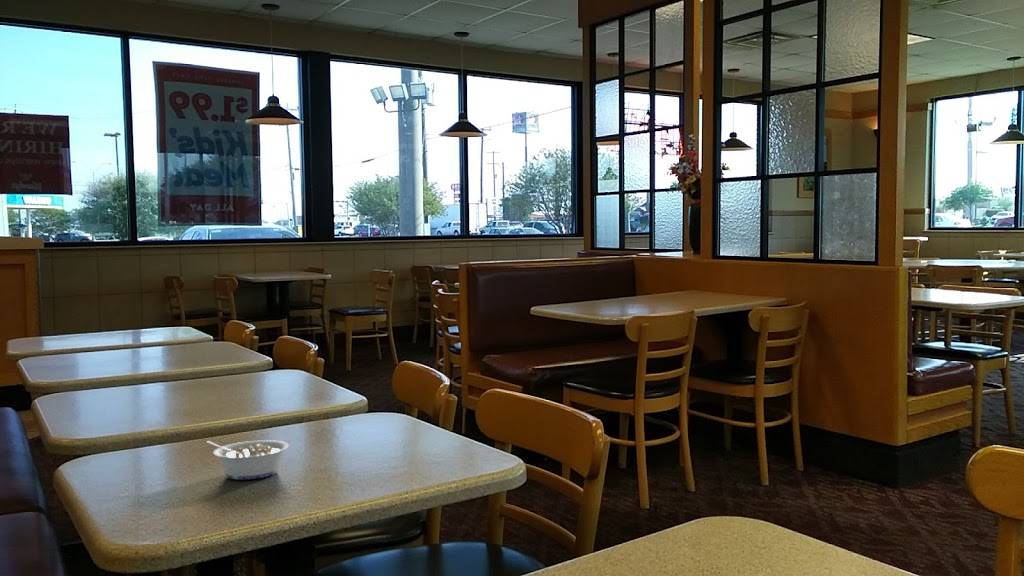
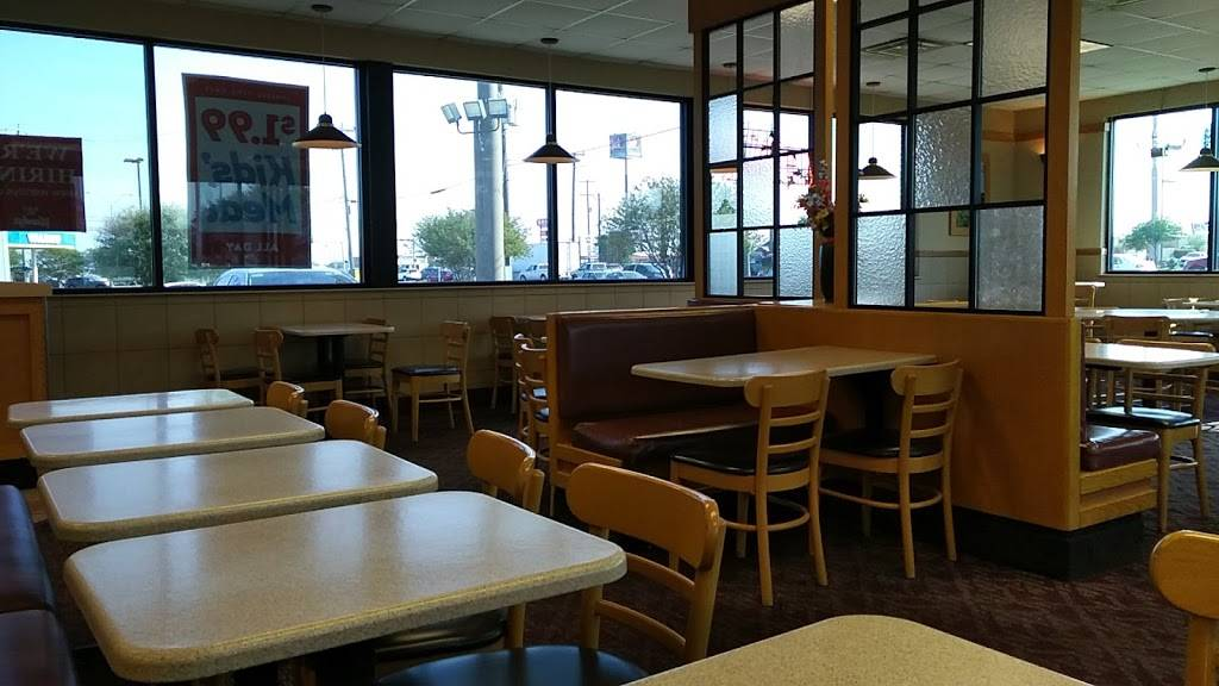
- legume [204,439,290,480]
